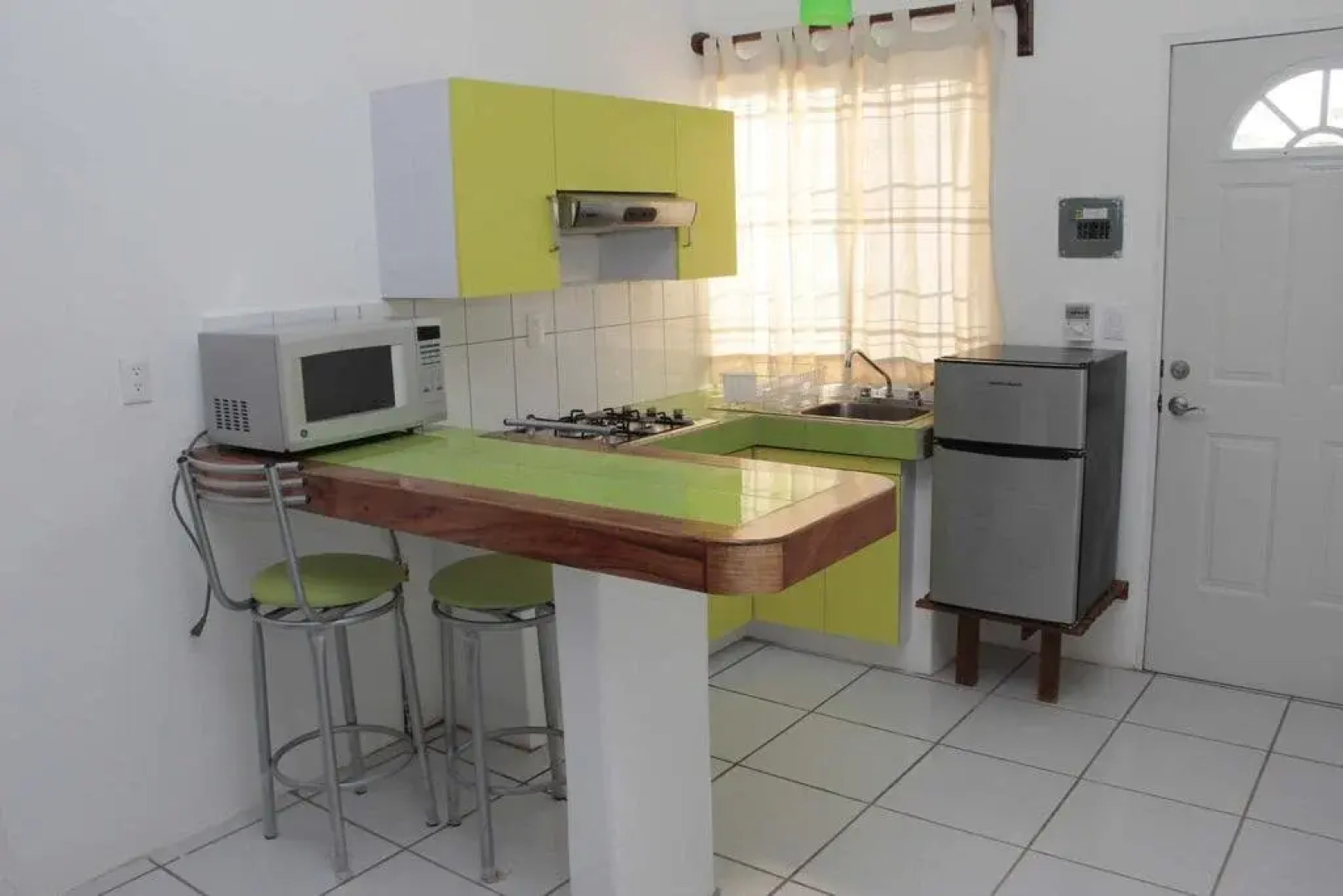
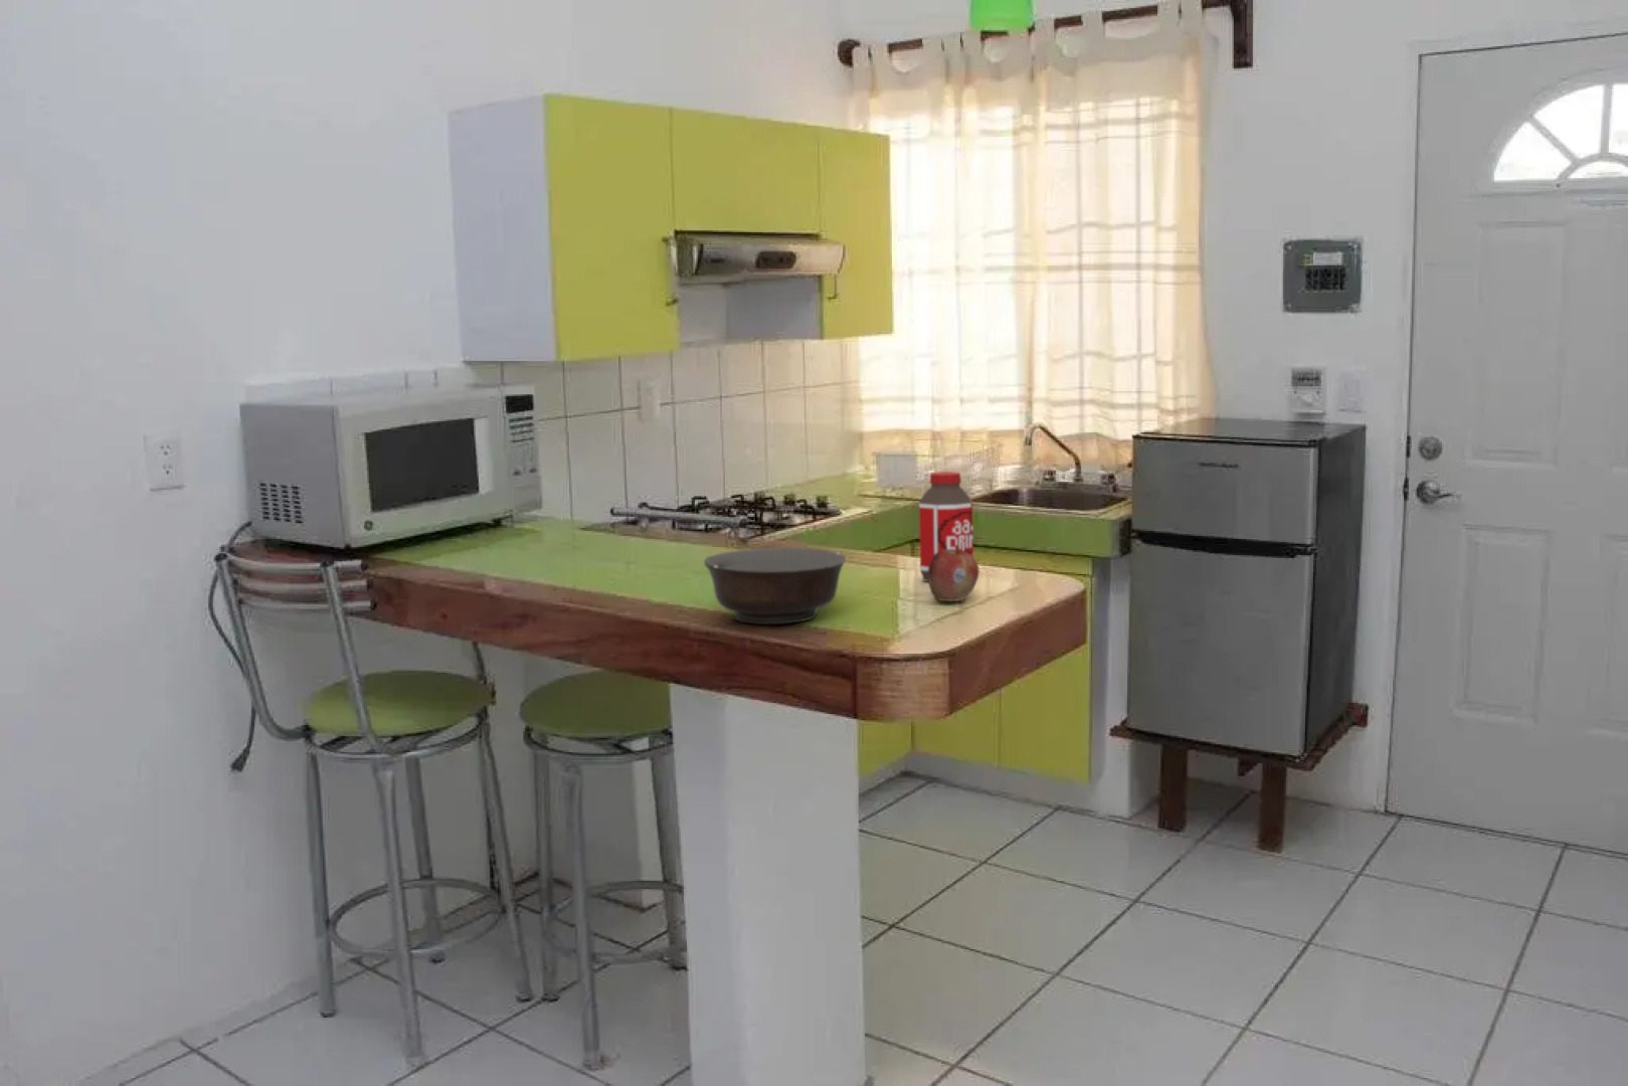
+ bowl [703,547,847,625]
+ fruit [929,545,981,602]
+ bottle [918,470,975,582]
